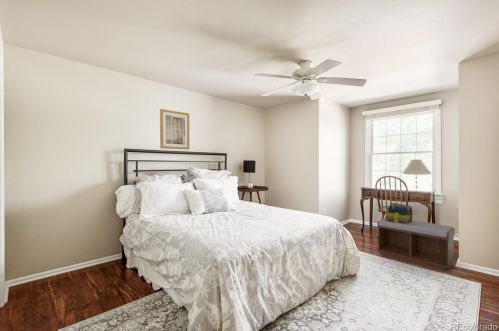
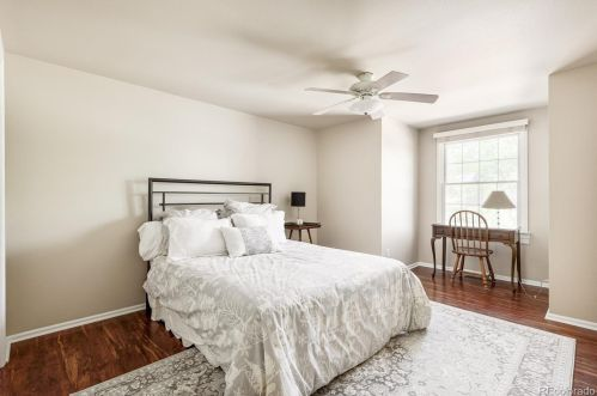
- wall art [159,108,191,150]
- stack of books [384,202,414,224]
- bench [376,217,456,272]
